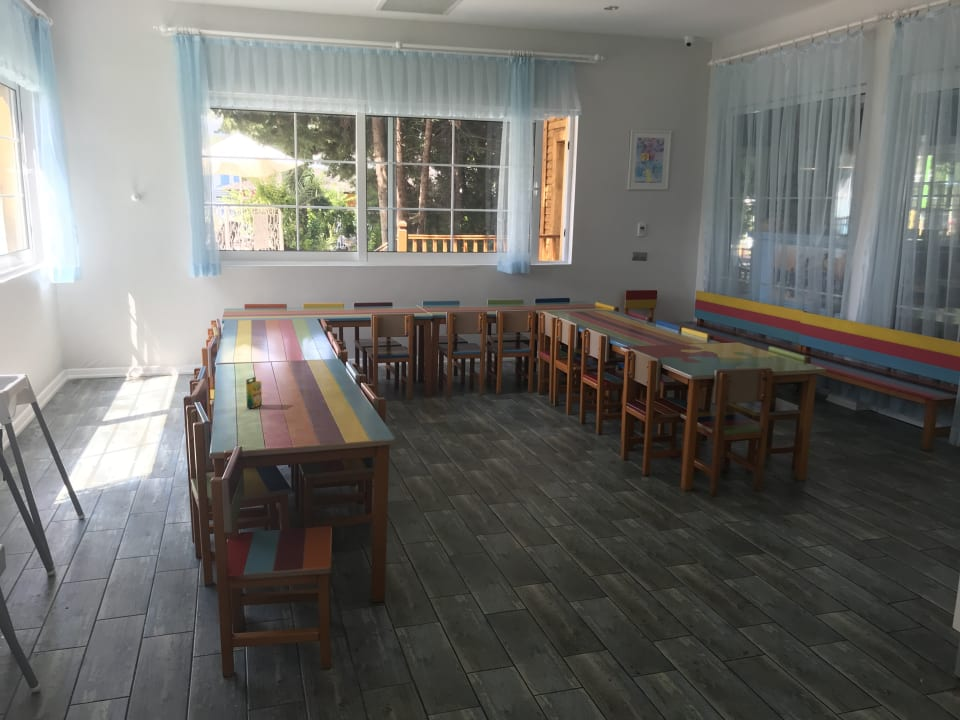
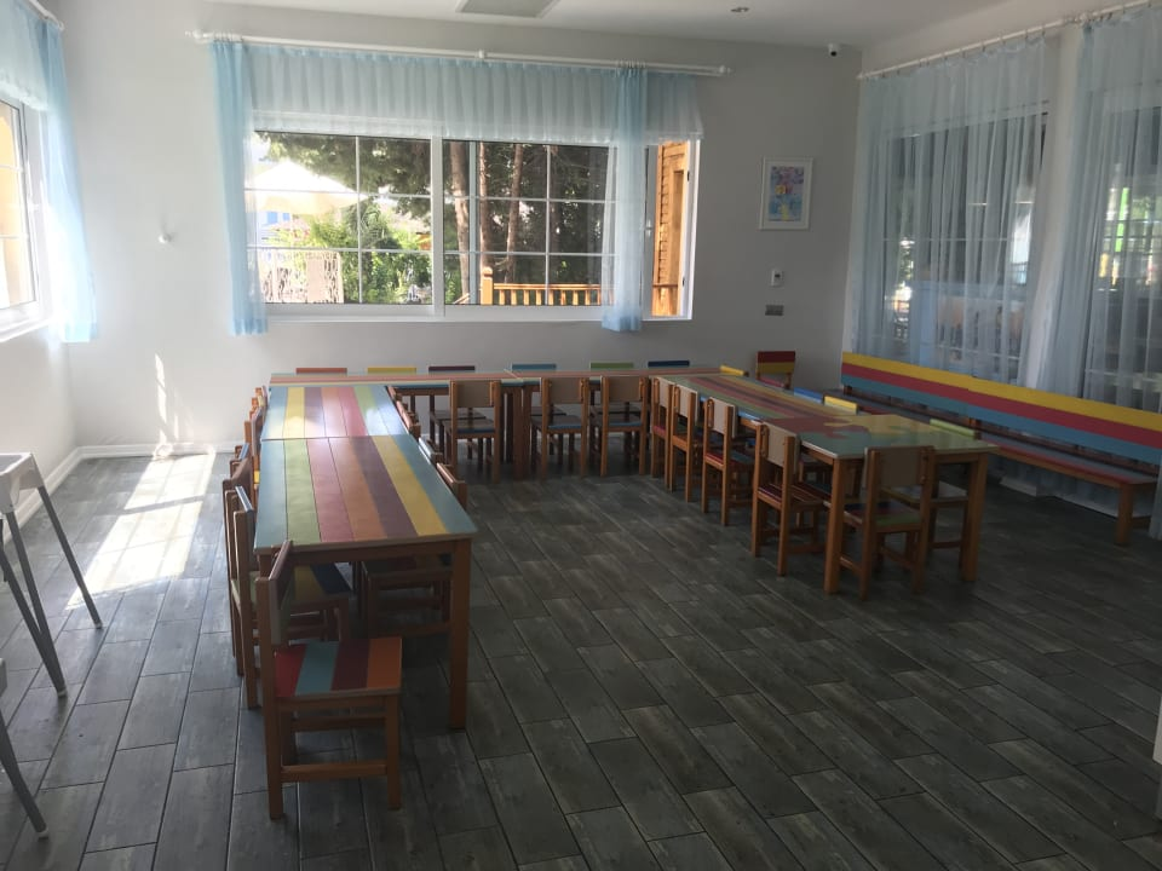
- crayon box [245,376,263,409]
